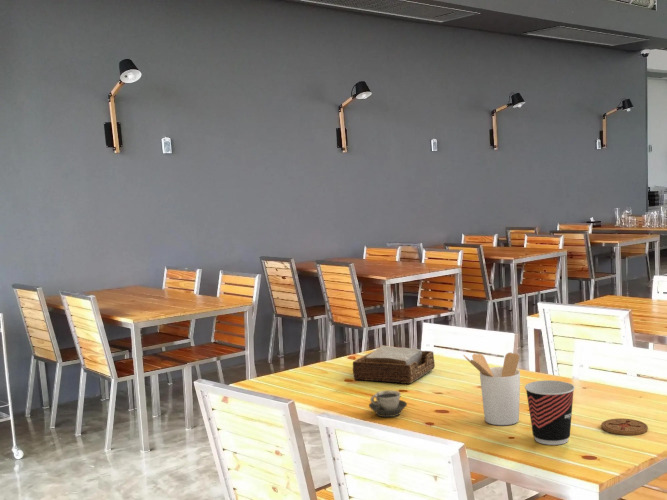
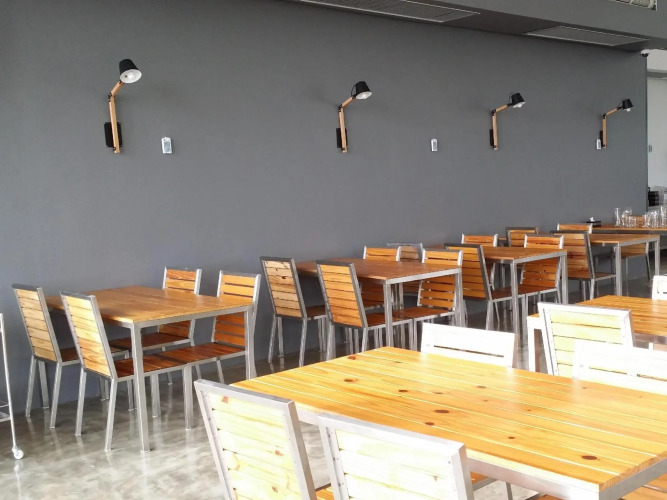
- coaster [600,417,649,436]
- cup [368,390,408,418]
- napkin holder [352,344,436,385]
- utensil holder [463,352,521,426]
- cup [524,379,576,446]
